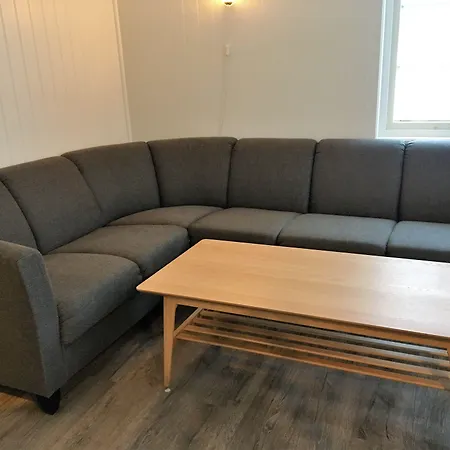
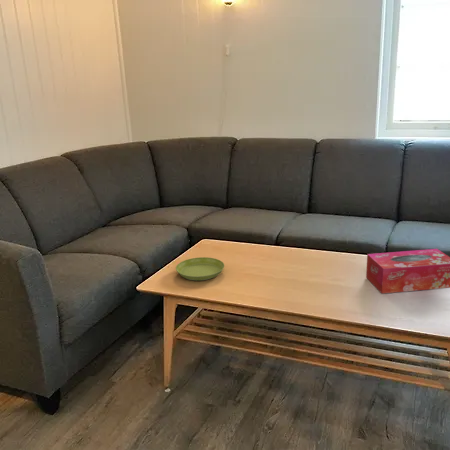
+ tissue box [365,248,450,294]
+ saucer [175,256,225,281]
